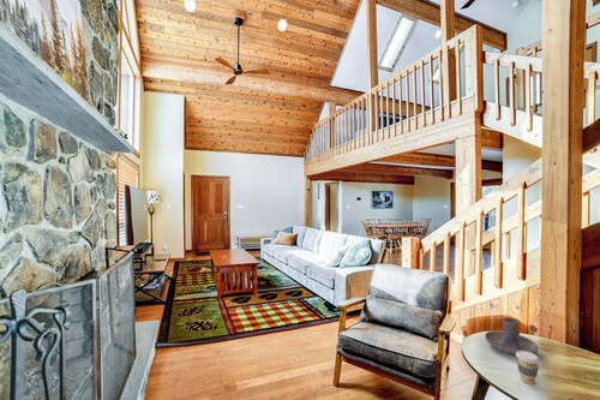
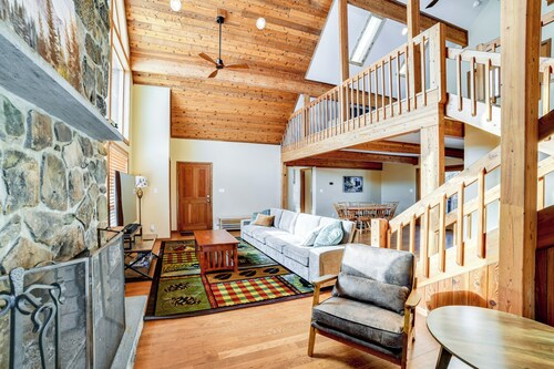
- candle holder [484,316,540,356]
- coffee cup [515,351,541,386]
